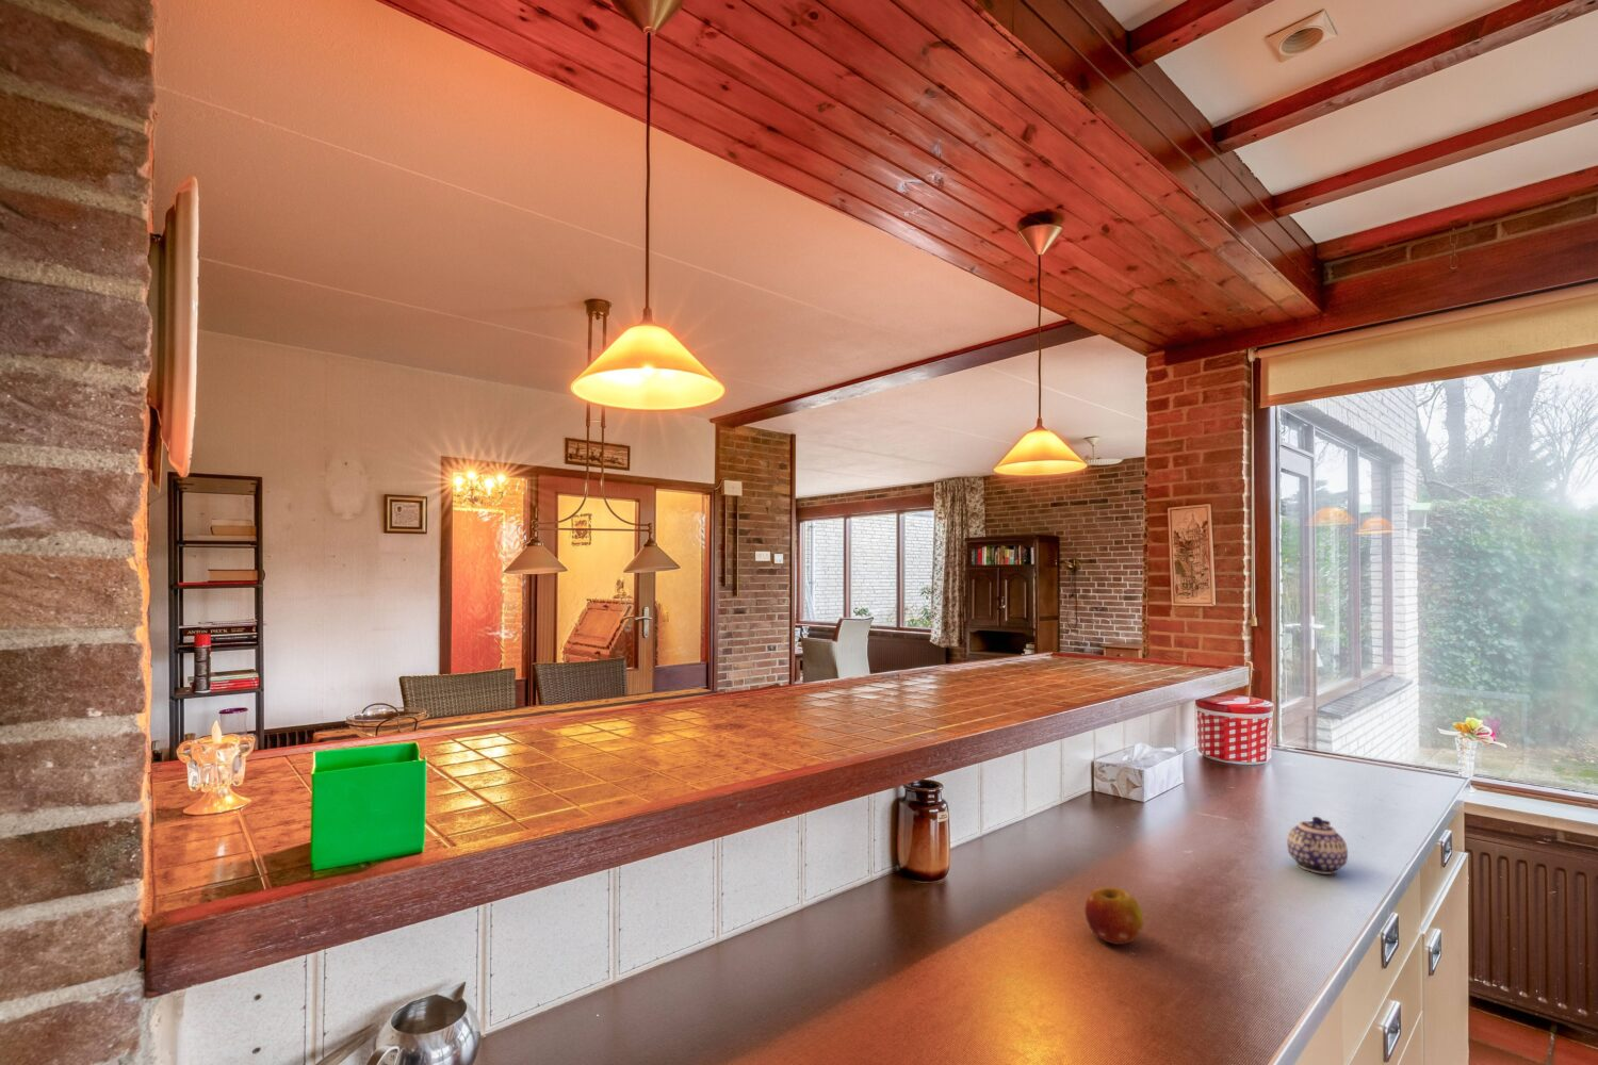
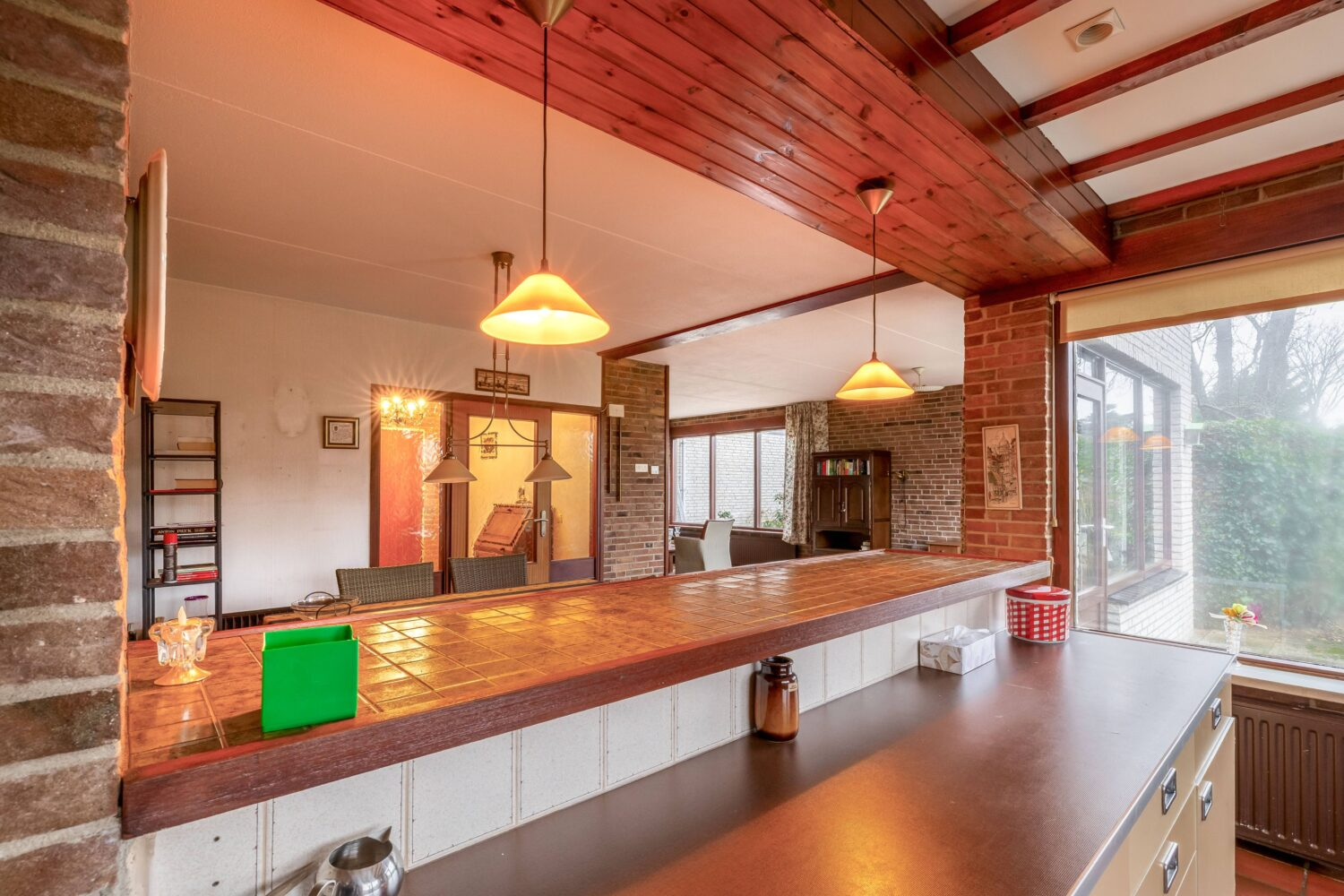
- fruit [1083,886,1144,946]
- teapot [1285,815,1348,876]
